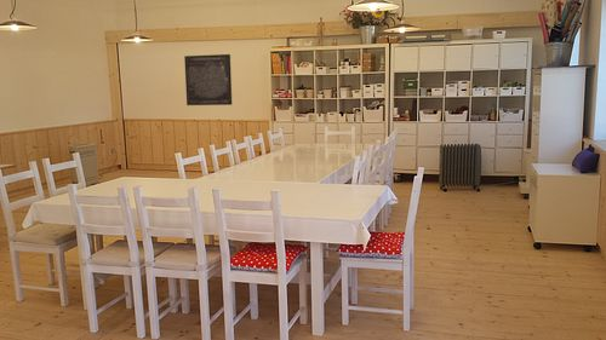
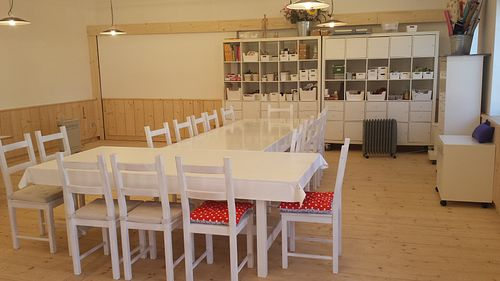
- wall art [183,53,233,106]
